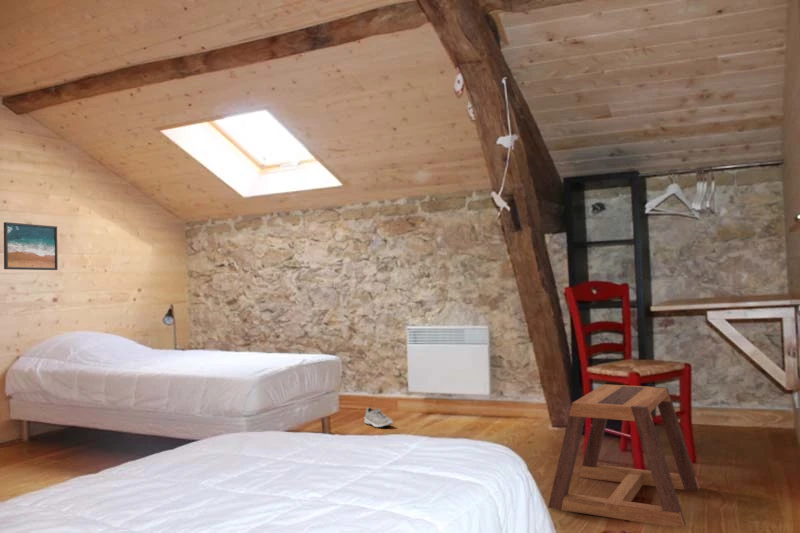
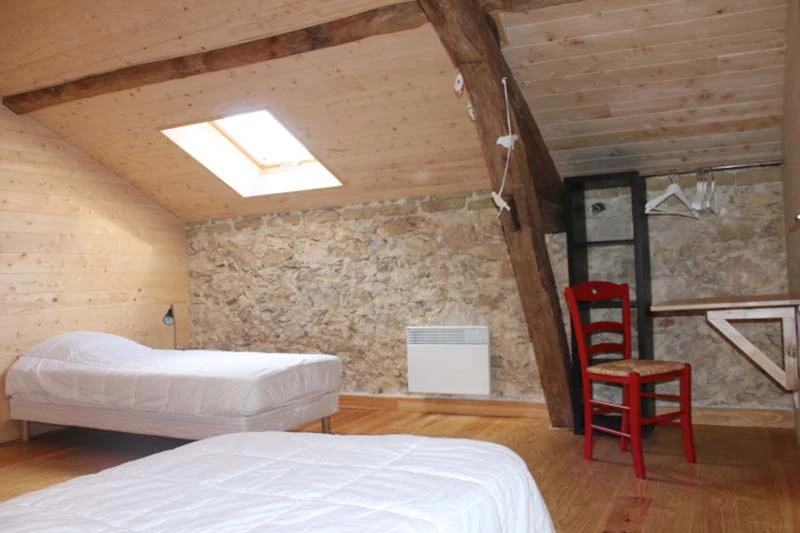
- sneaker [363,406,394,428]
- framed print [3,221,59,271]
- stool [547,383,701,530]
